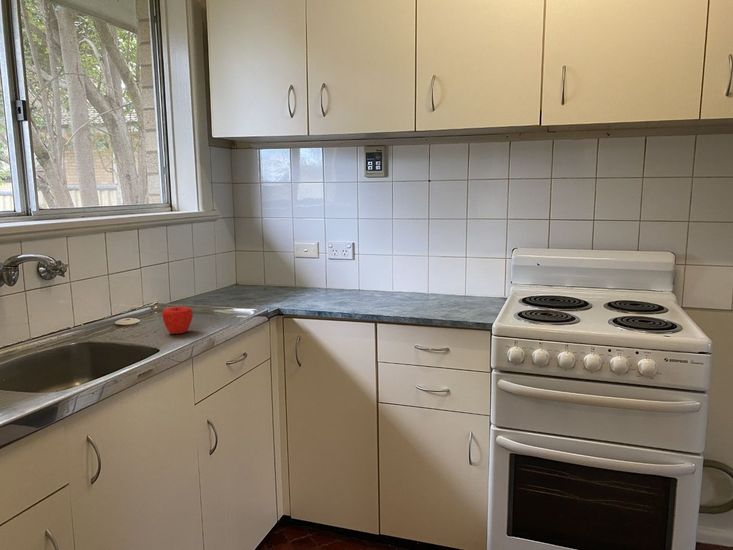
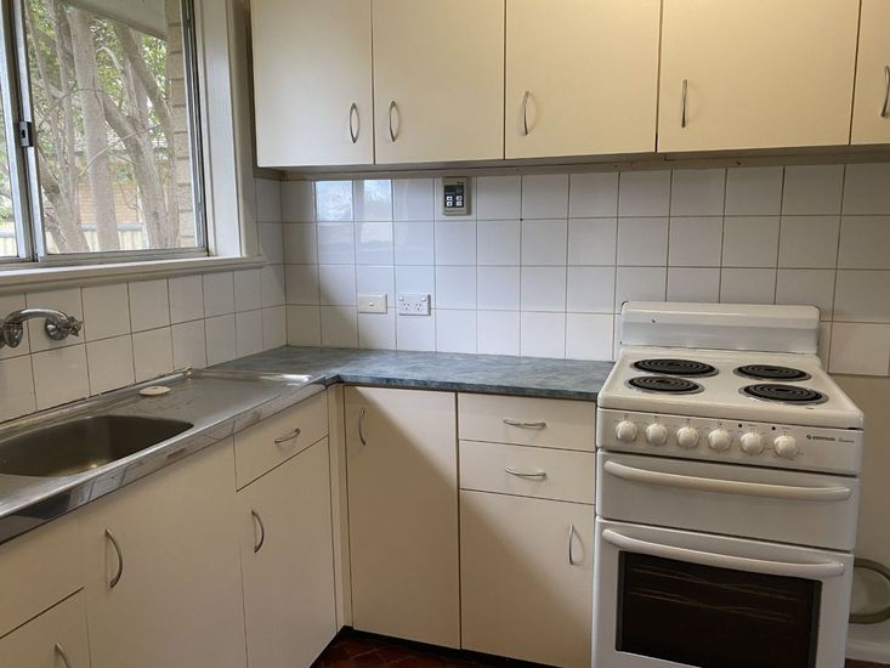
- apple [161,306,194,335]
